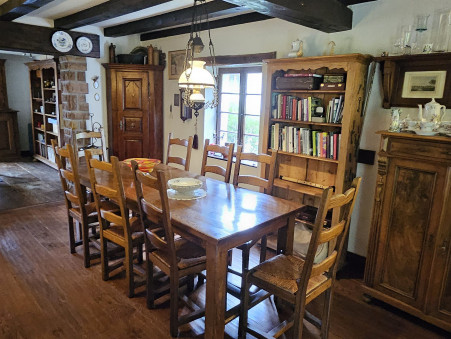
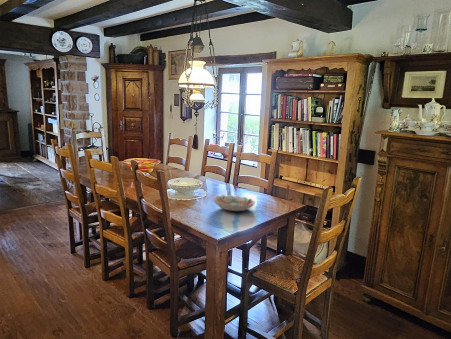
+ decorative bowl [212,194,256,212]
